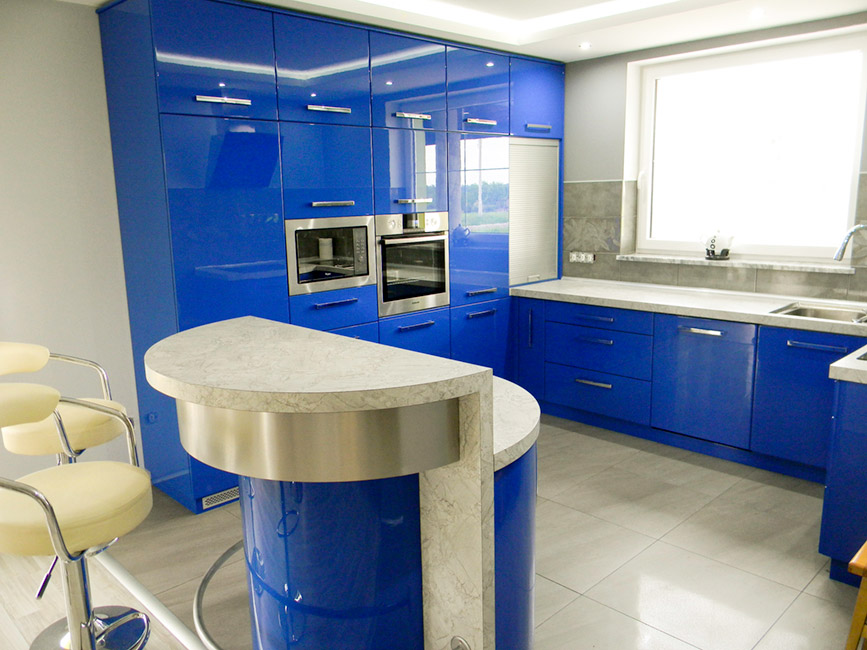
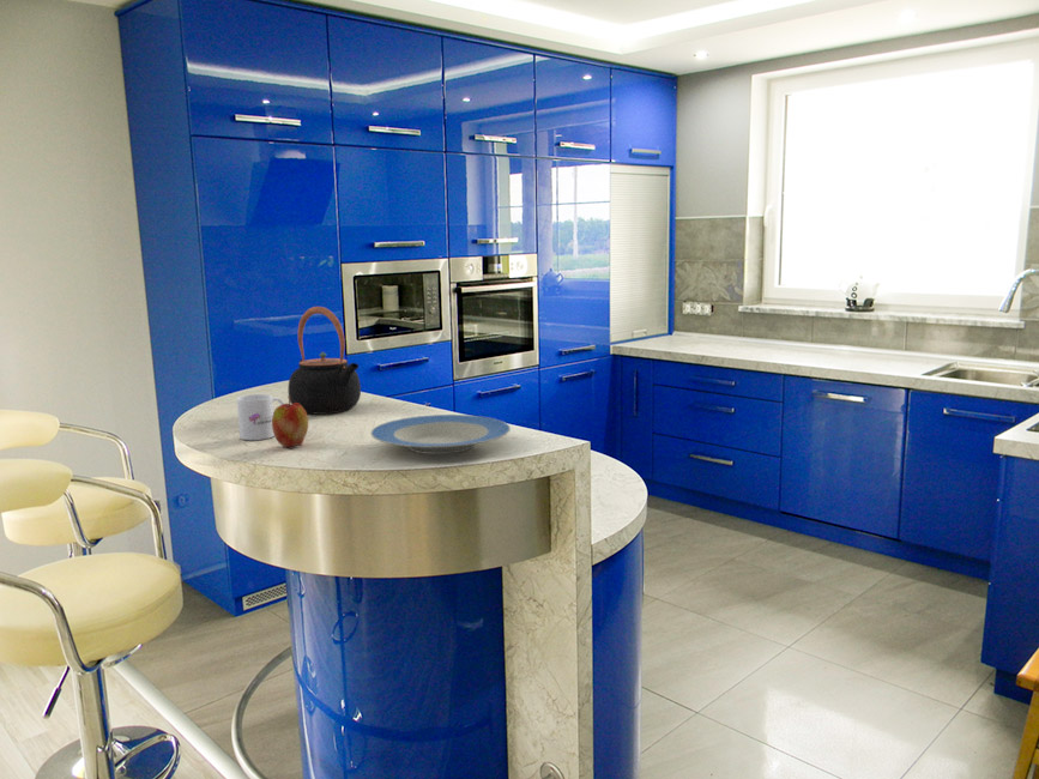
+ plate [369,413,512,455]
+ apple [272,394,309,448]
+ mug [236,393,285,441]
+ teapot [288,306,362,416]
